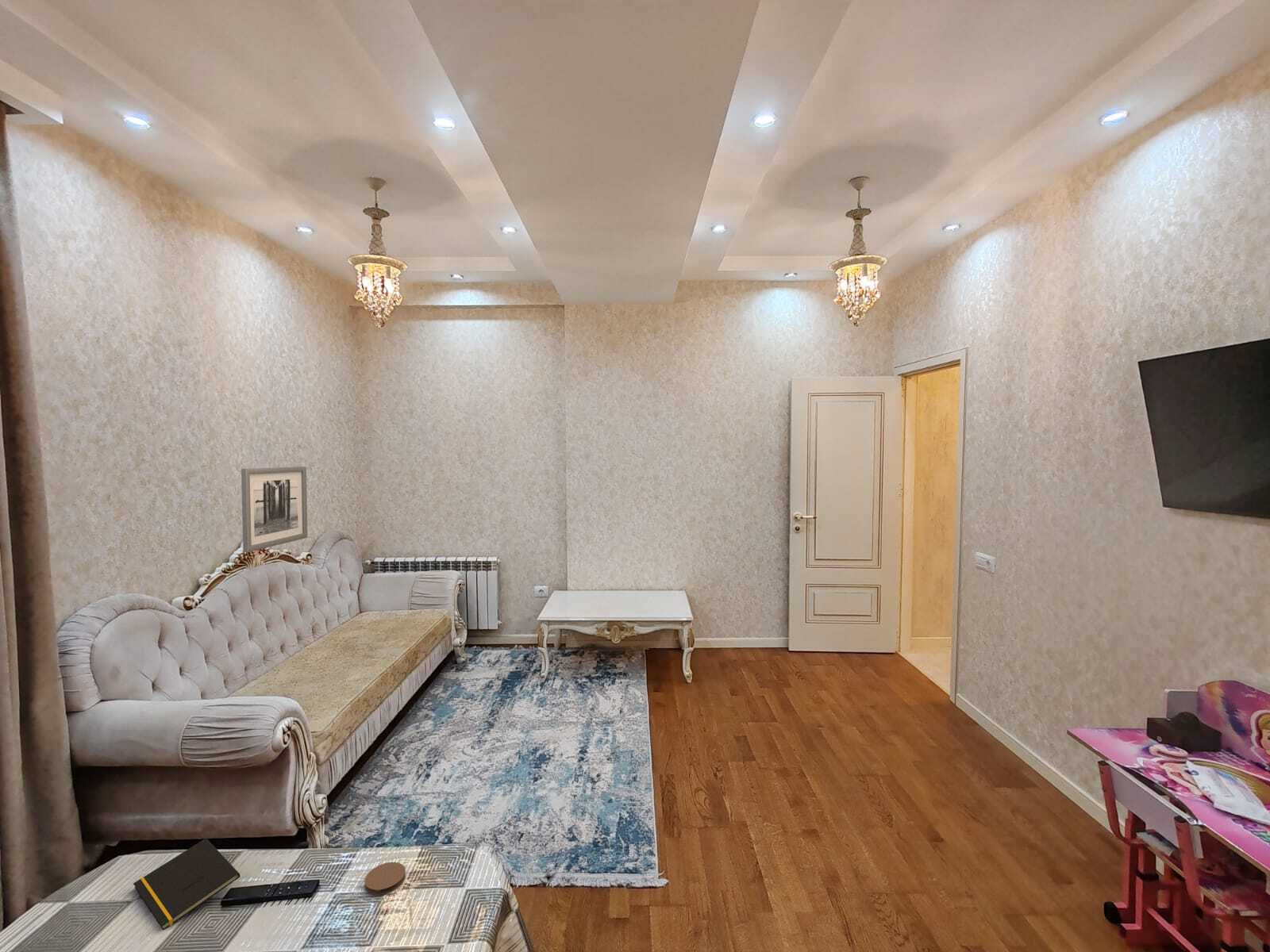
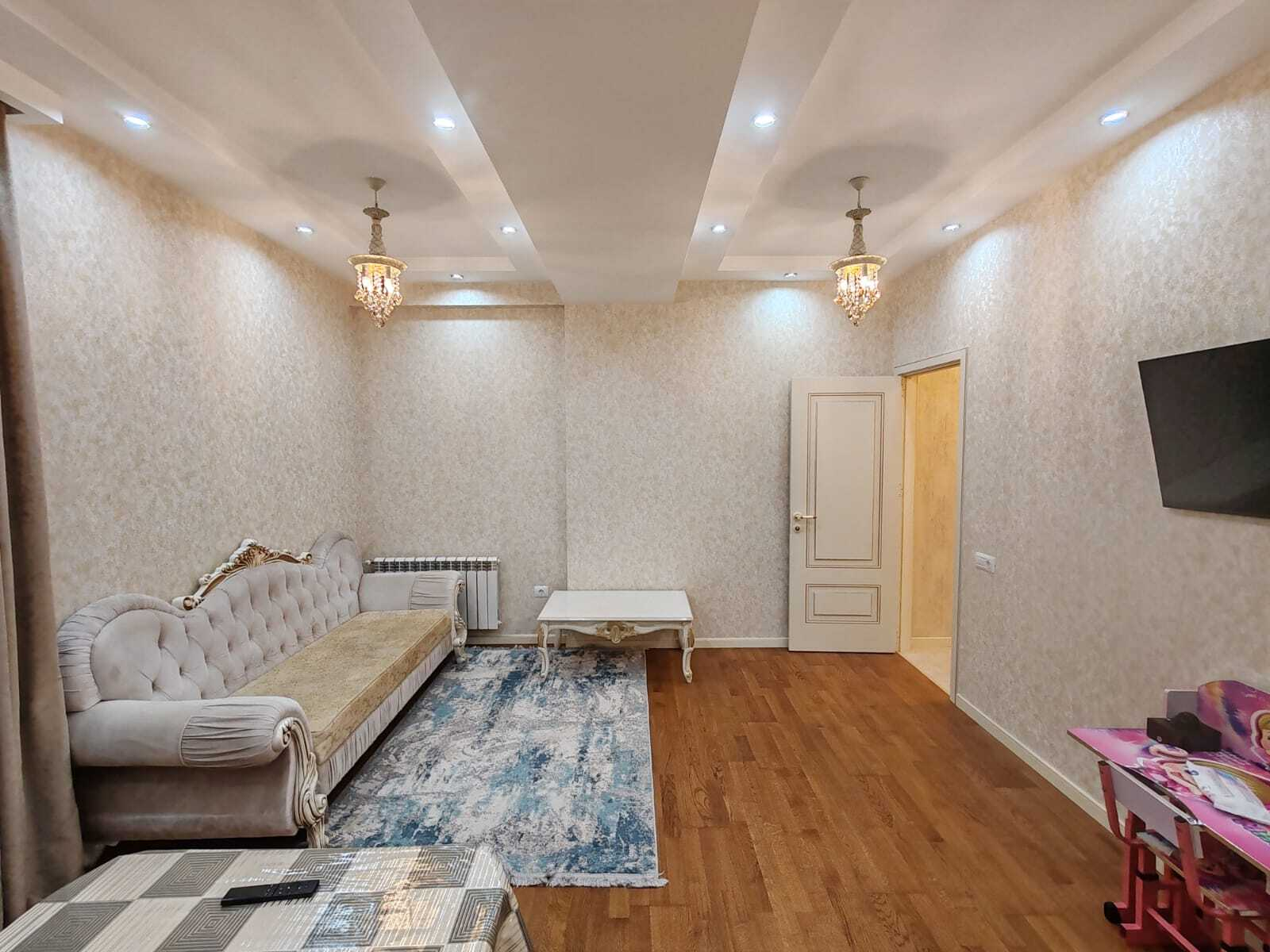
- wall art [241,466,308,553]
- notepad [133,838,241,931]
- coaster [364,862,406,896]
